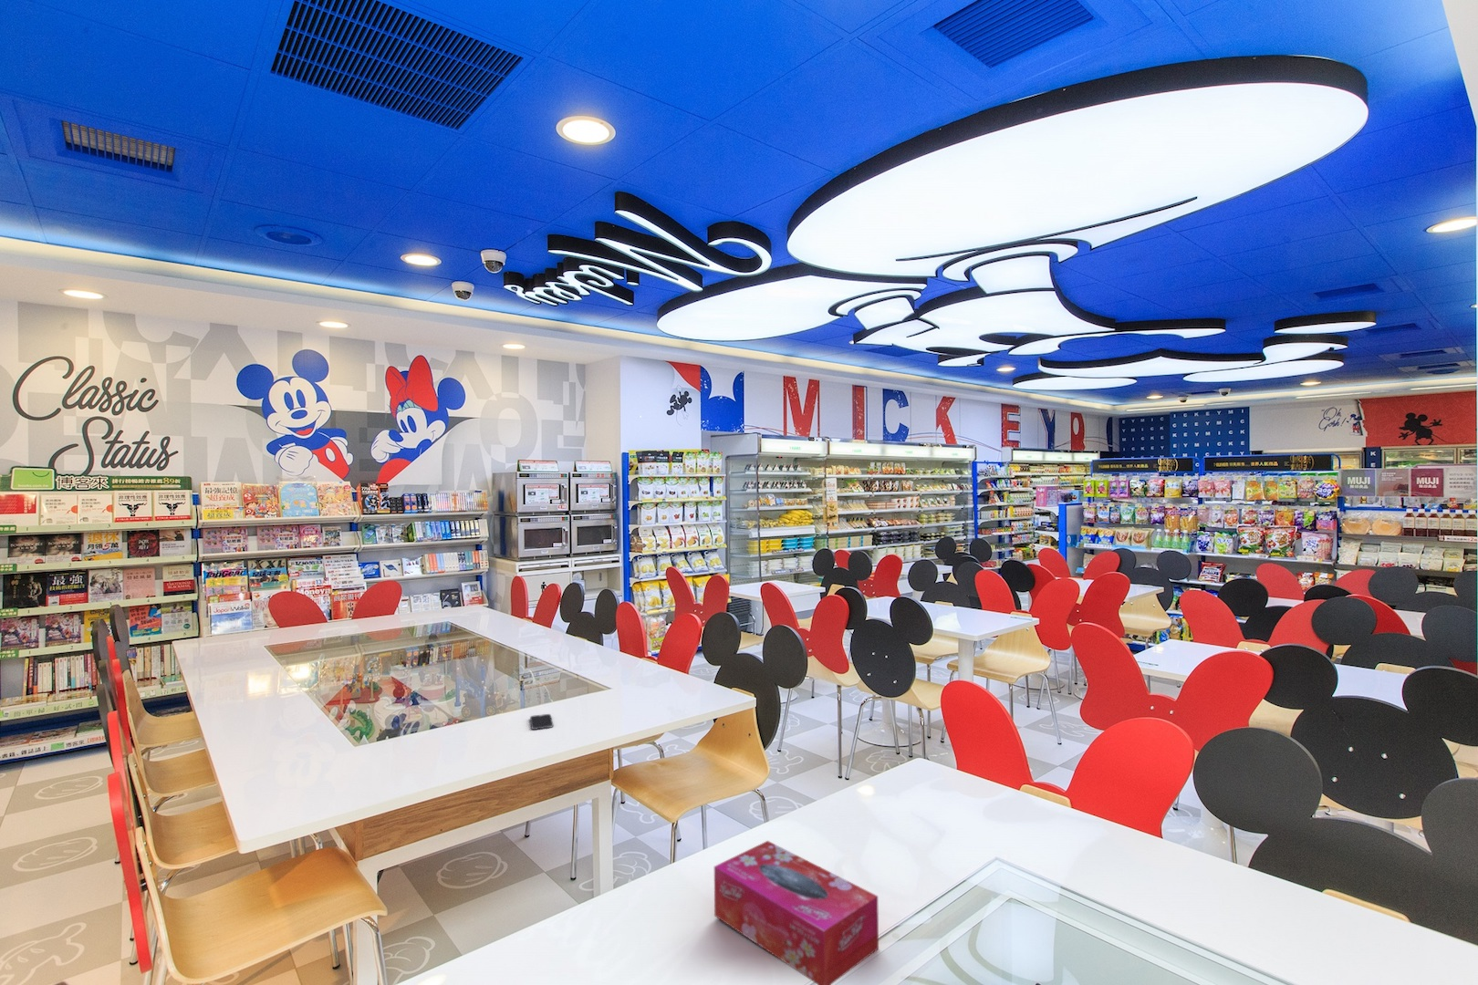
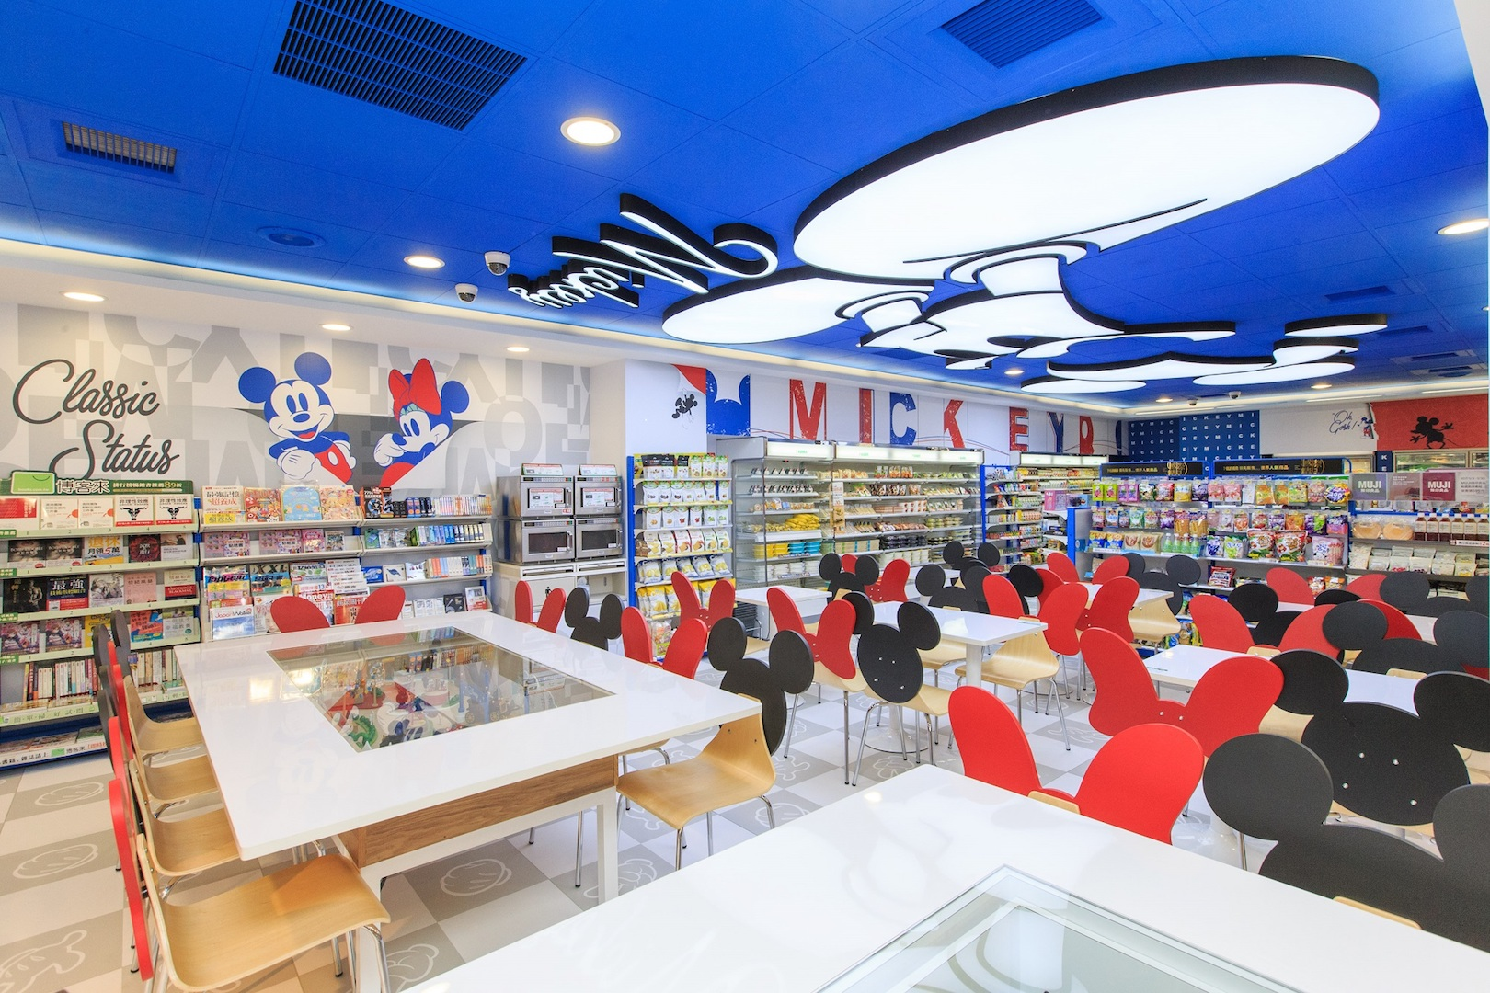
- tissue box [714,840,880,985]
- smartphone [529,713,554,731]
